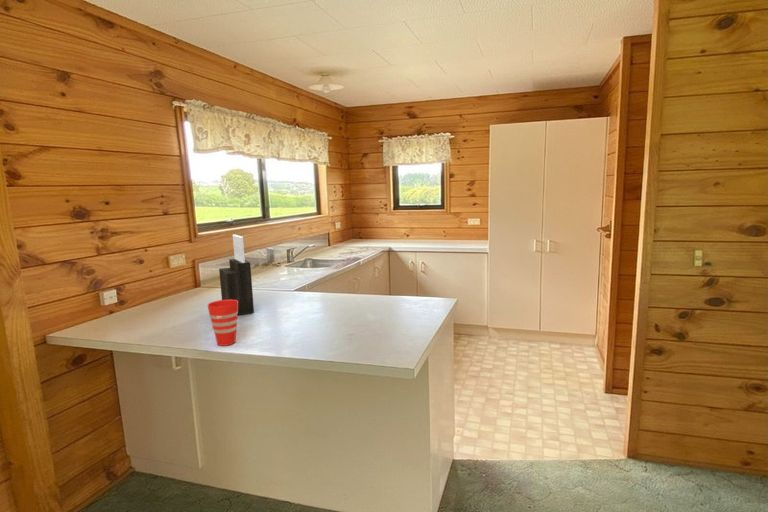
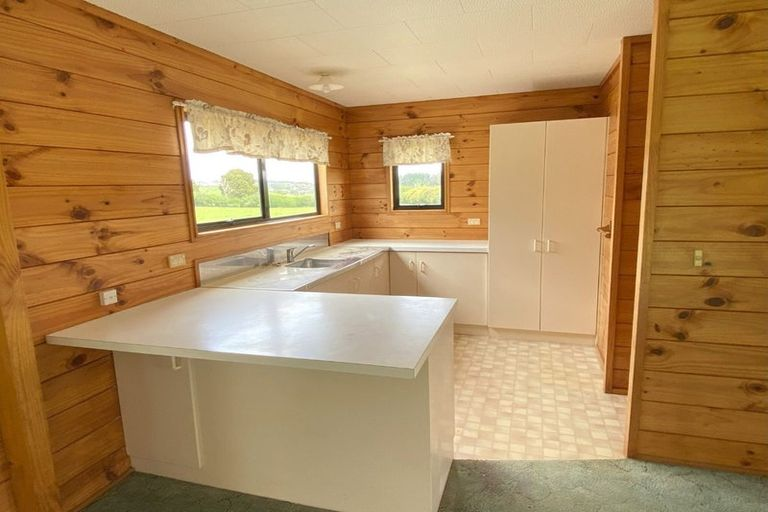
- knife block [218,233,255,316]
- cup [207,299,239,347]
